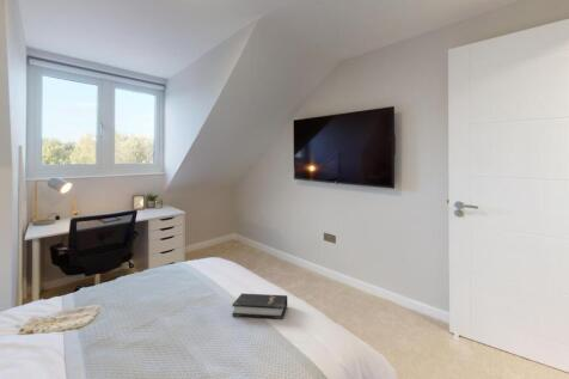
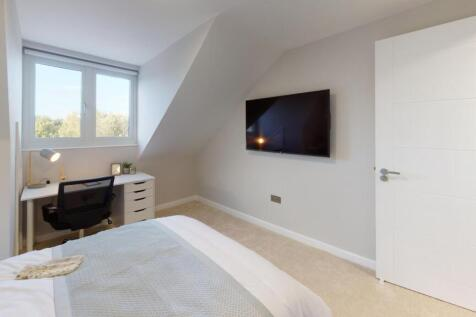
- hardback book [232,292,288,320]
